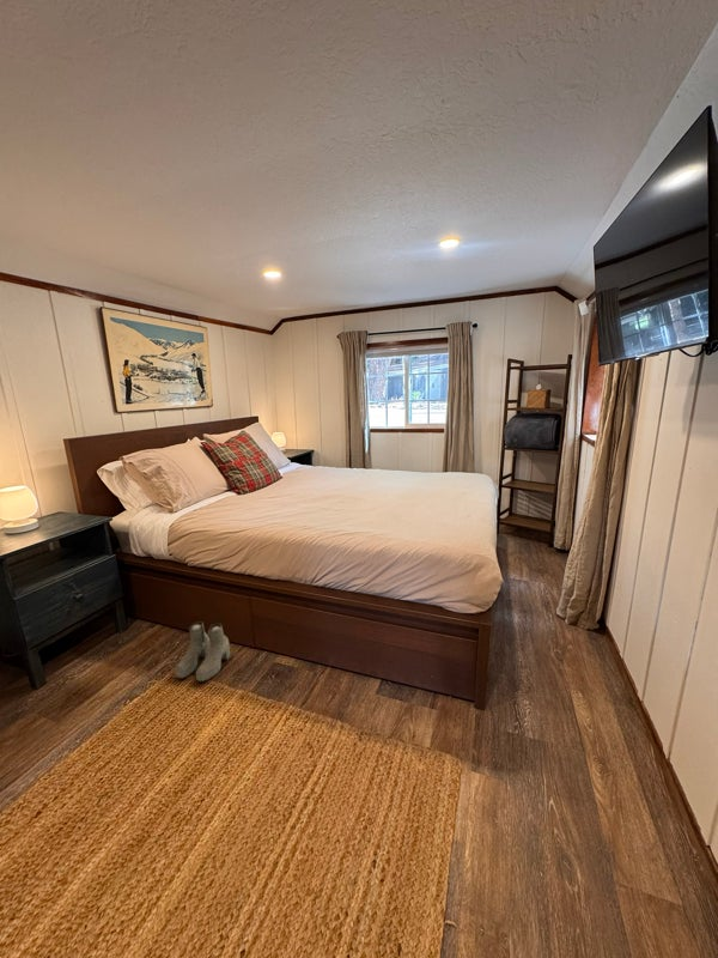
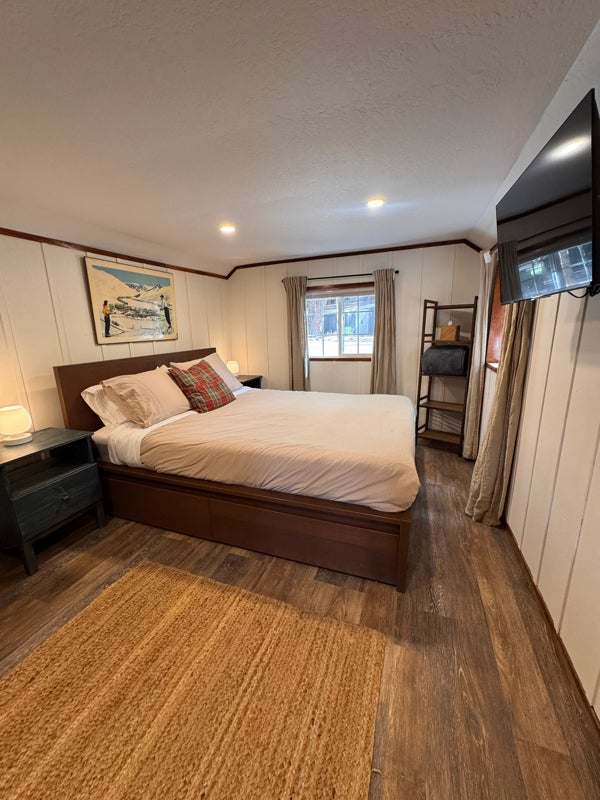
- boots [175,620,231,683]
